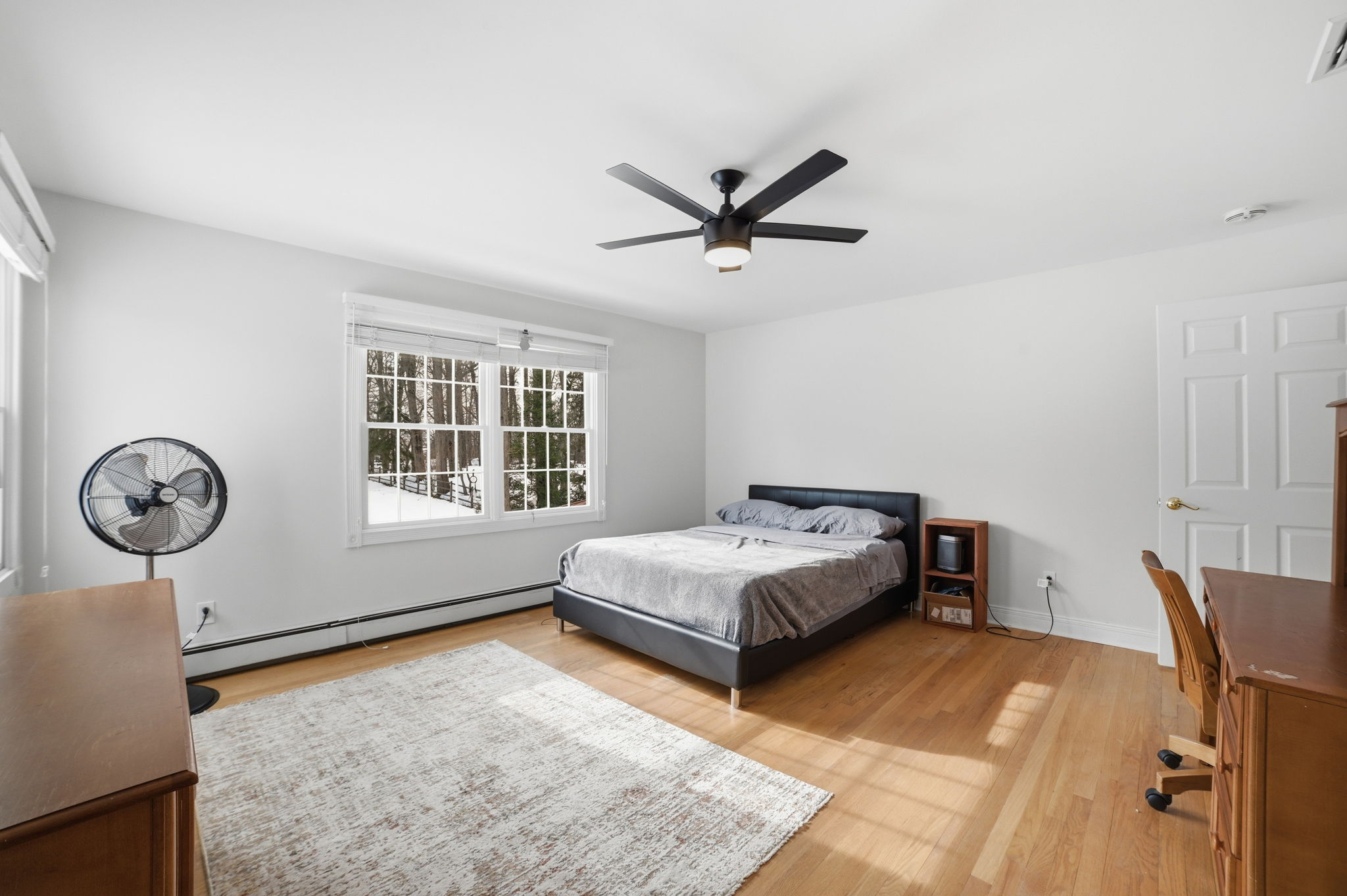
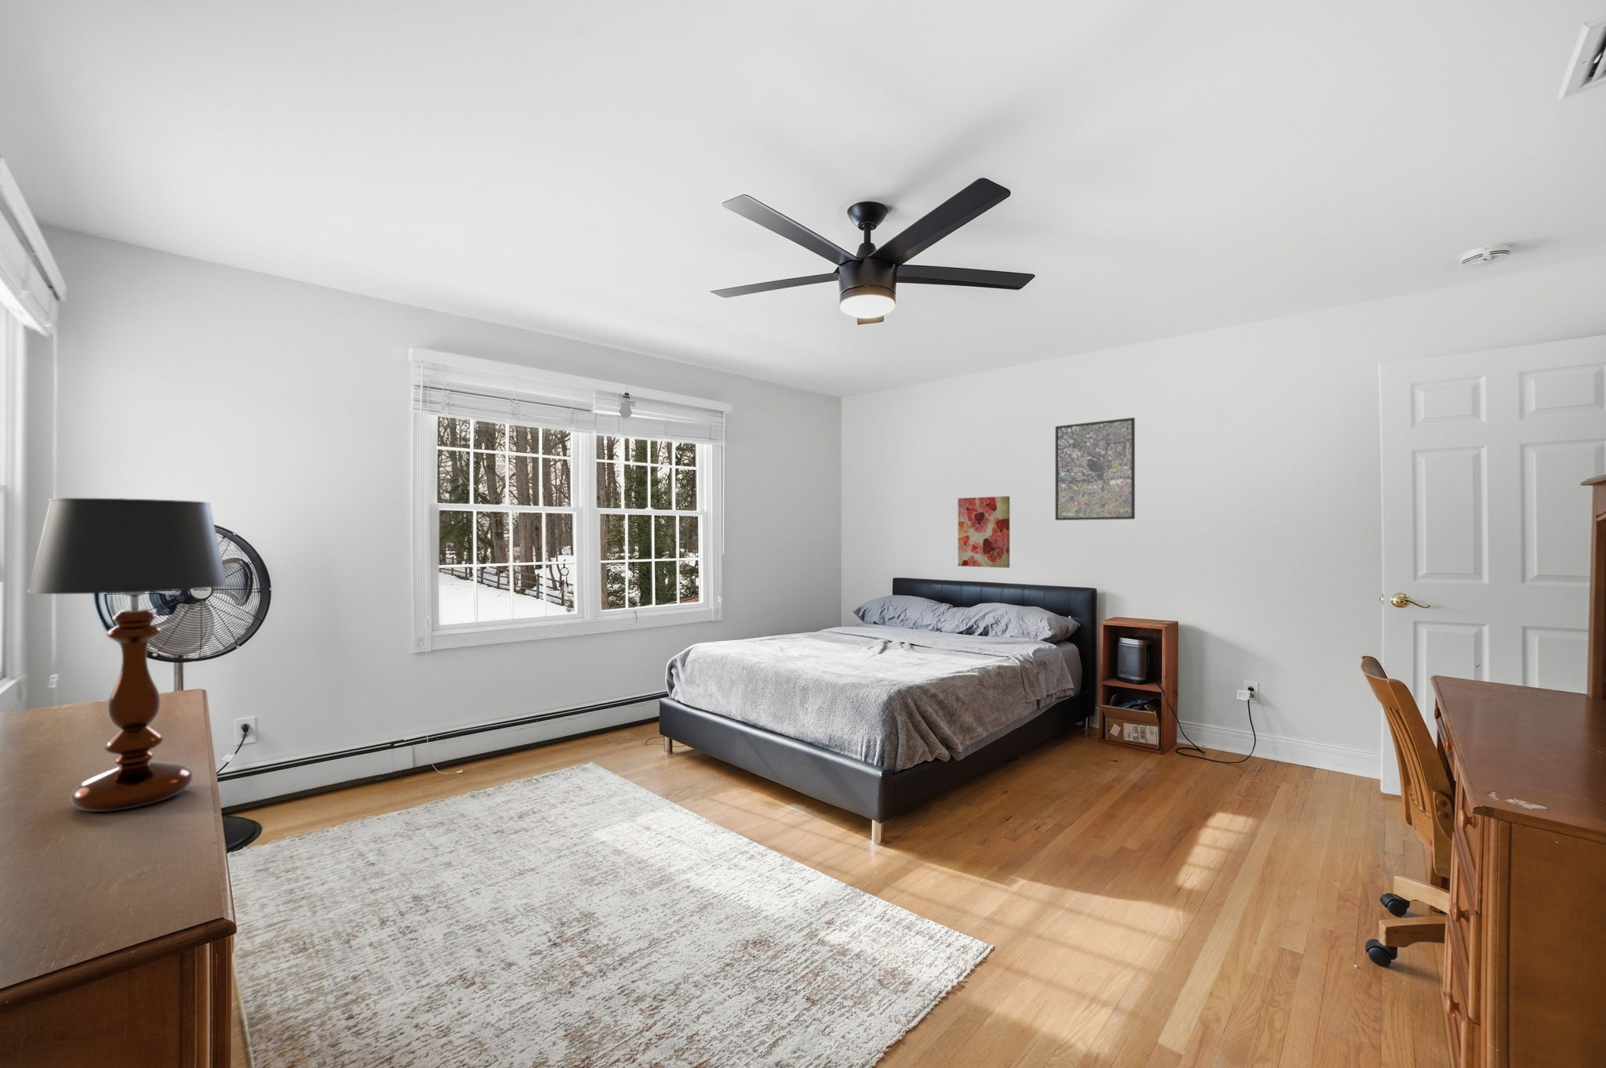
+ table lamp [26,497,228,813]
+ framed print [1055,417,1135,521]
+ wall art [957,495,1011,569]
